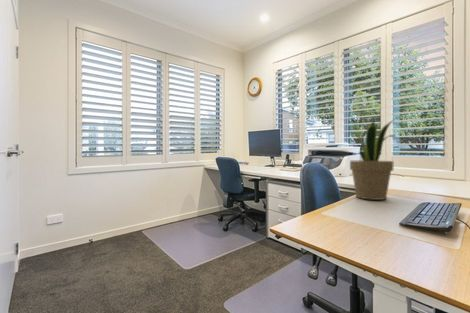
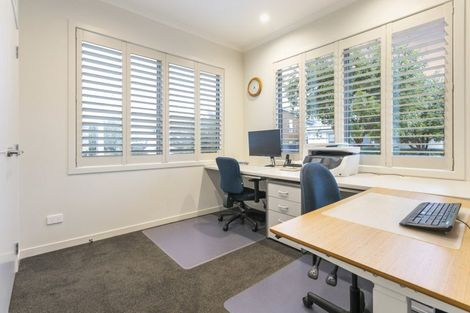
- potted plant [349,119,397,201]
